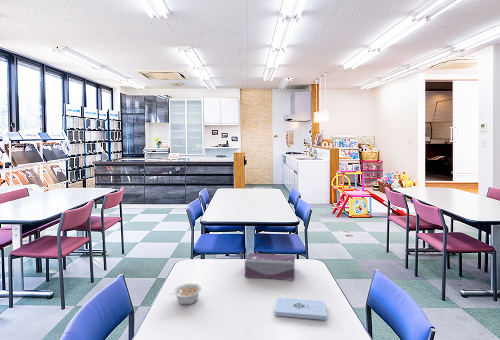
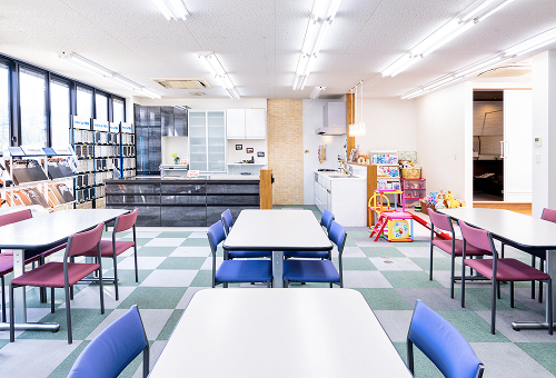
- notepad [274,297,328,321]
- legume [169,282,203,306]
- tissue box [244,252,296,281]
